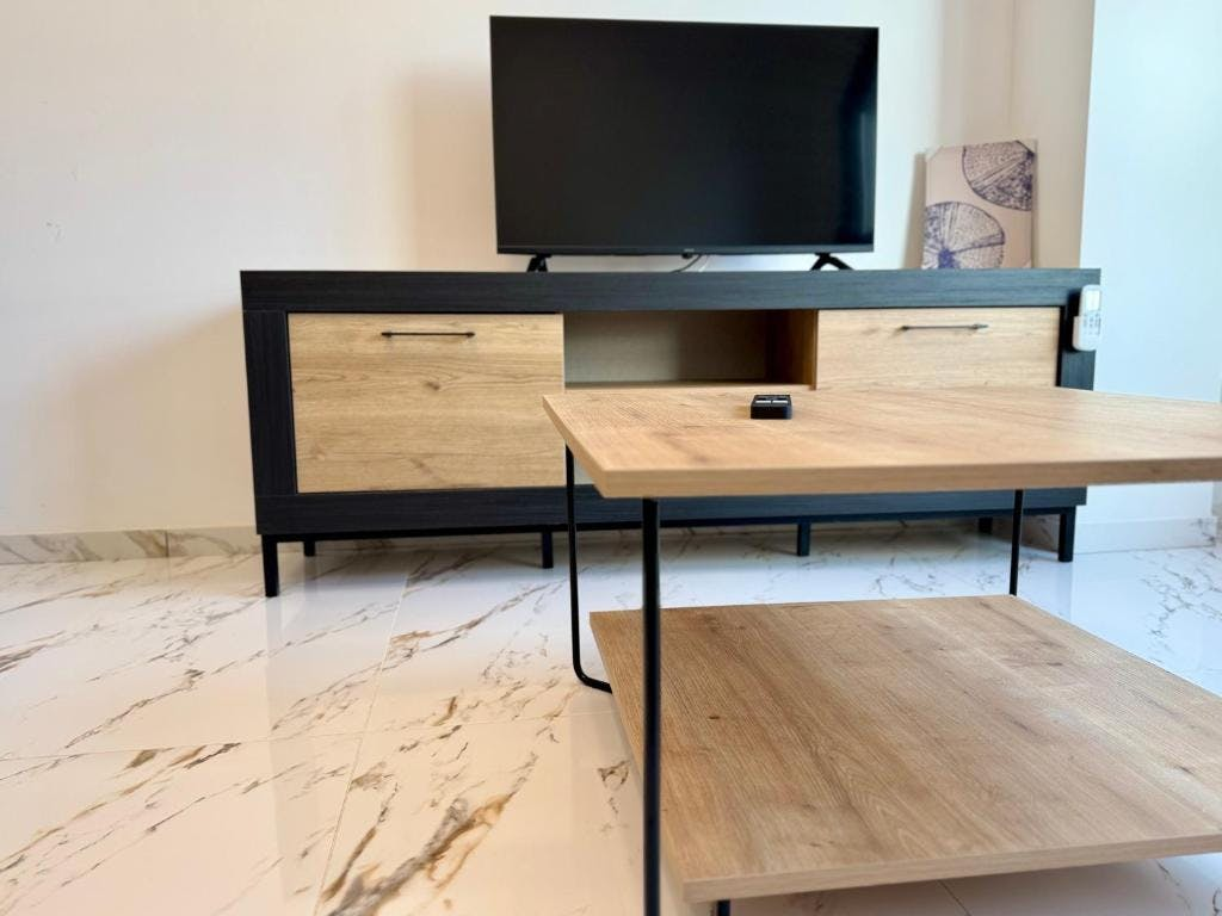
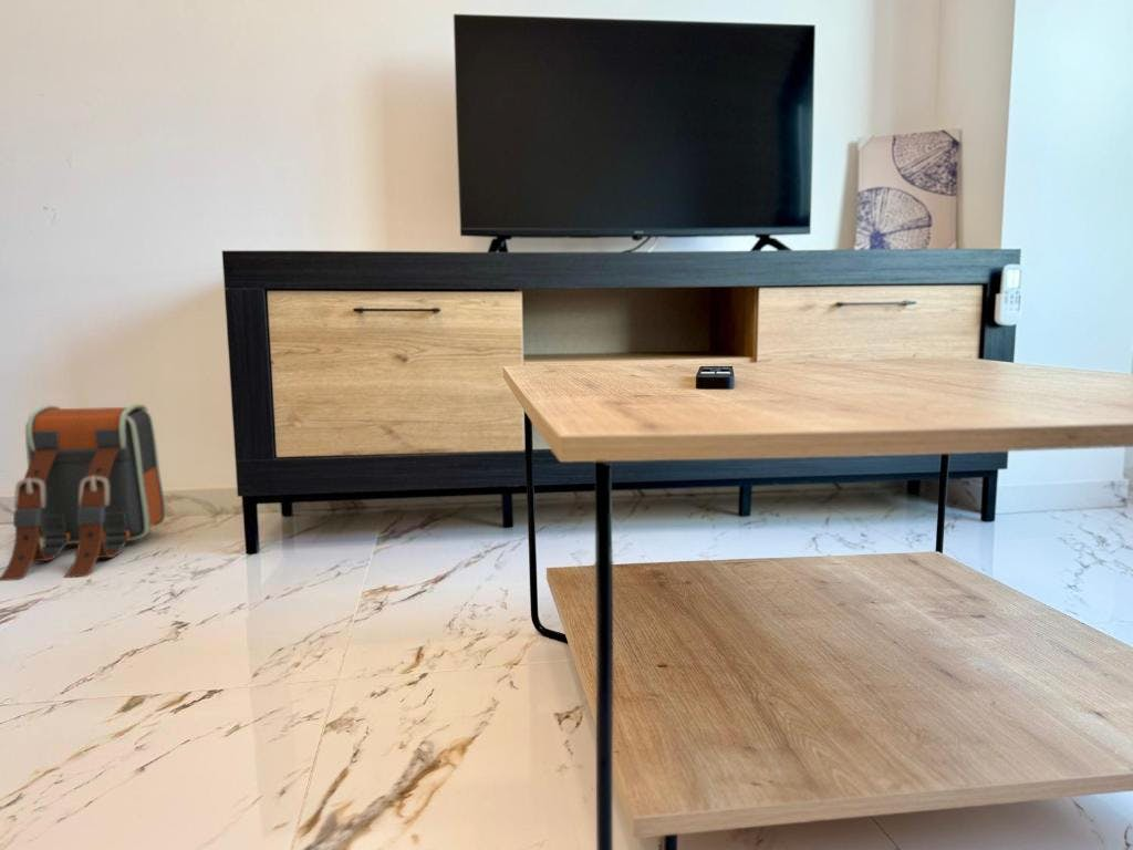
+ backpack [0,403,167,582]
